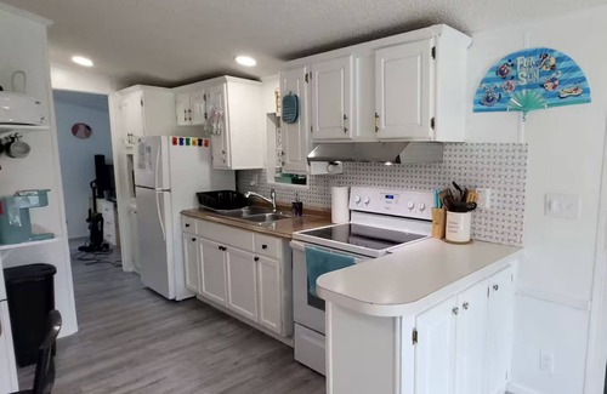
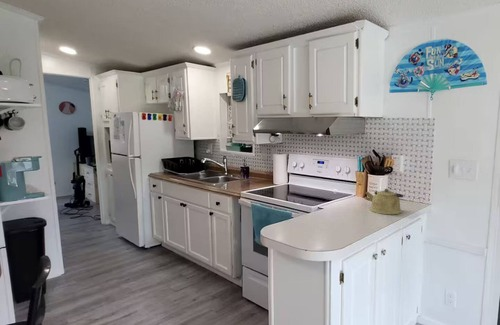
+ kettle [364,188,404,215]
